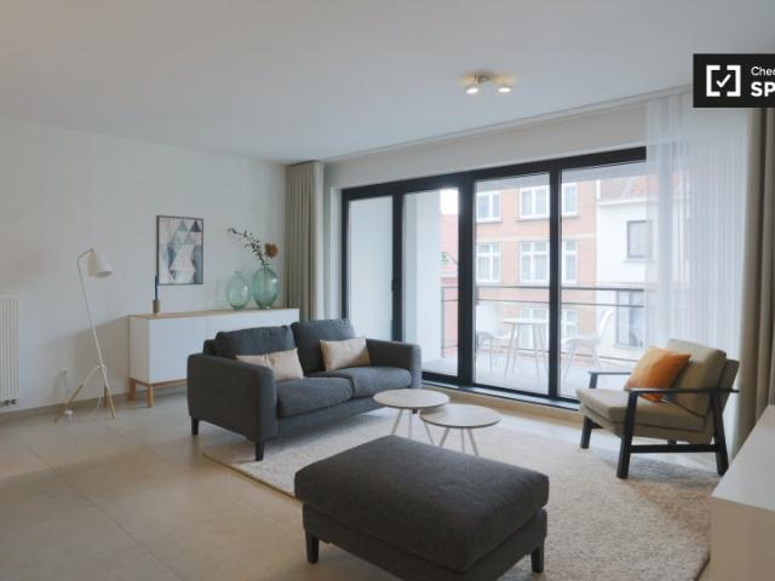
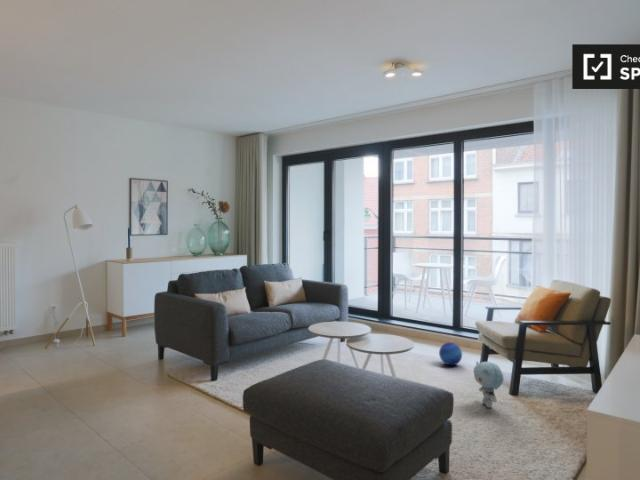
+ decorative ball [438,341,463,366]
+ plush toy [472,361,505,409]
